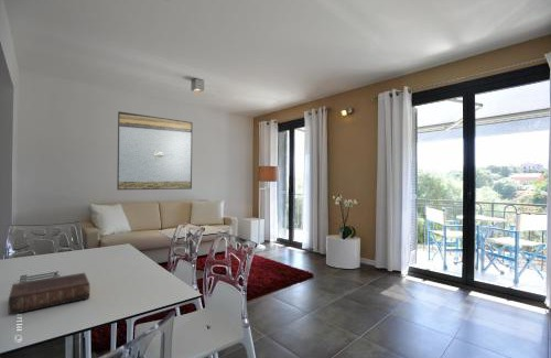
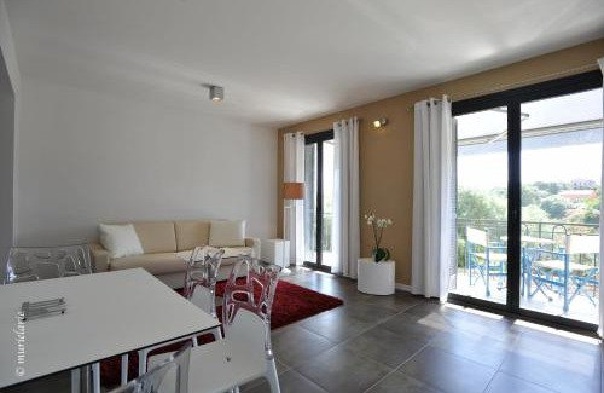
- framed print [116,110,194,191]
- book [8,272,90,316]
